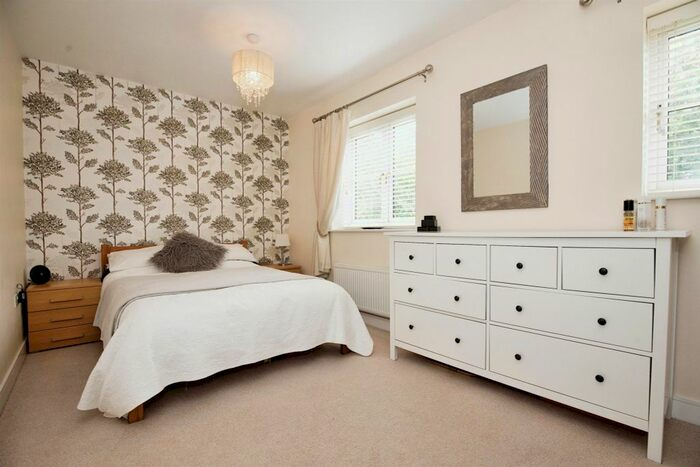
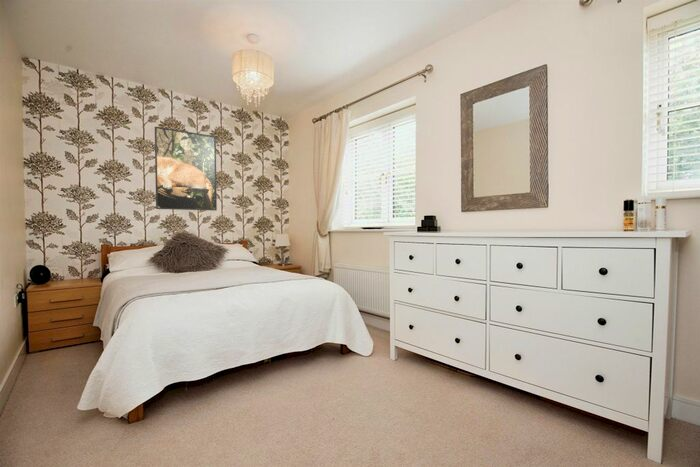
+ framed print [154,126,218,212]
